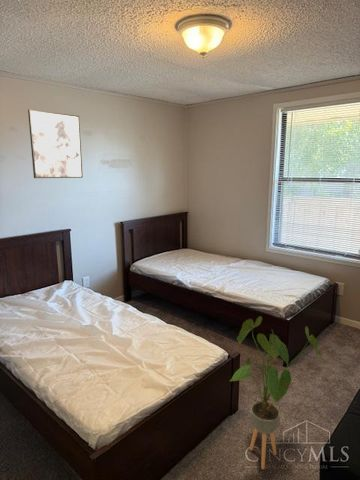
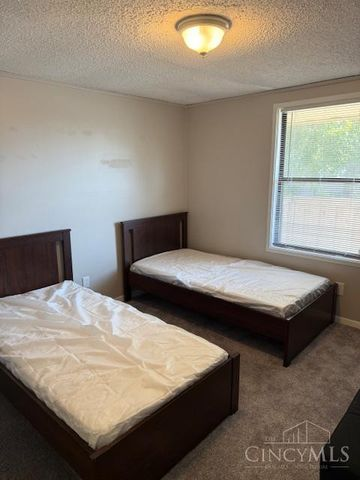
- house plant [229,316,323,470]
- wall art [27,108,84,179]
